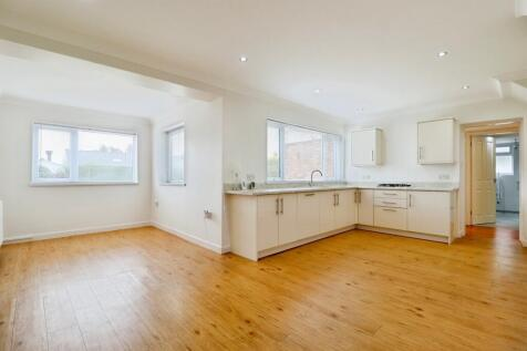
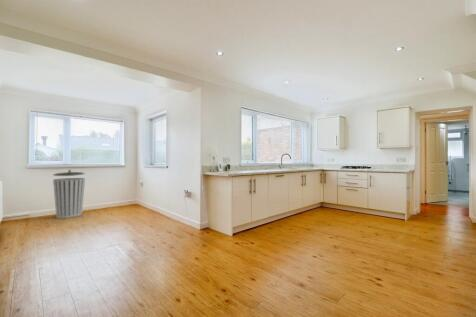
+ trash can [52,169,86,219]
